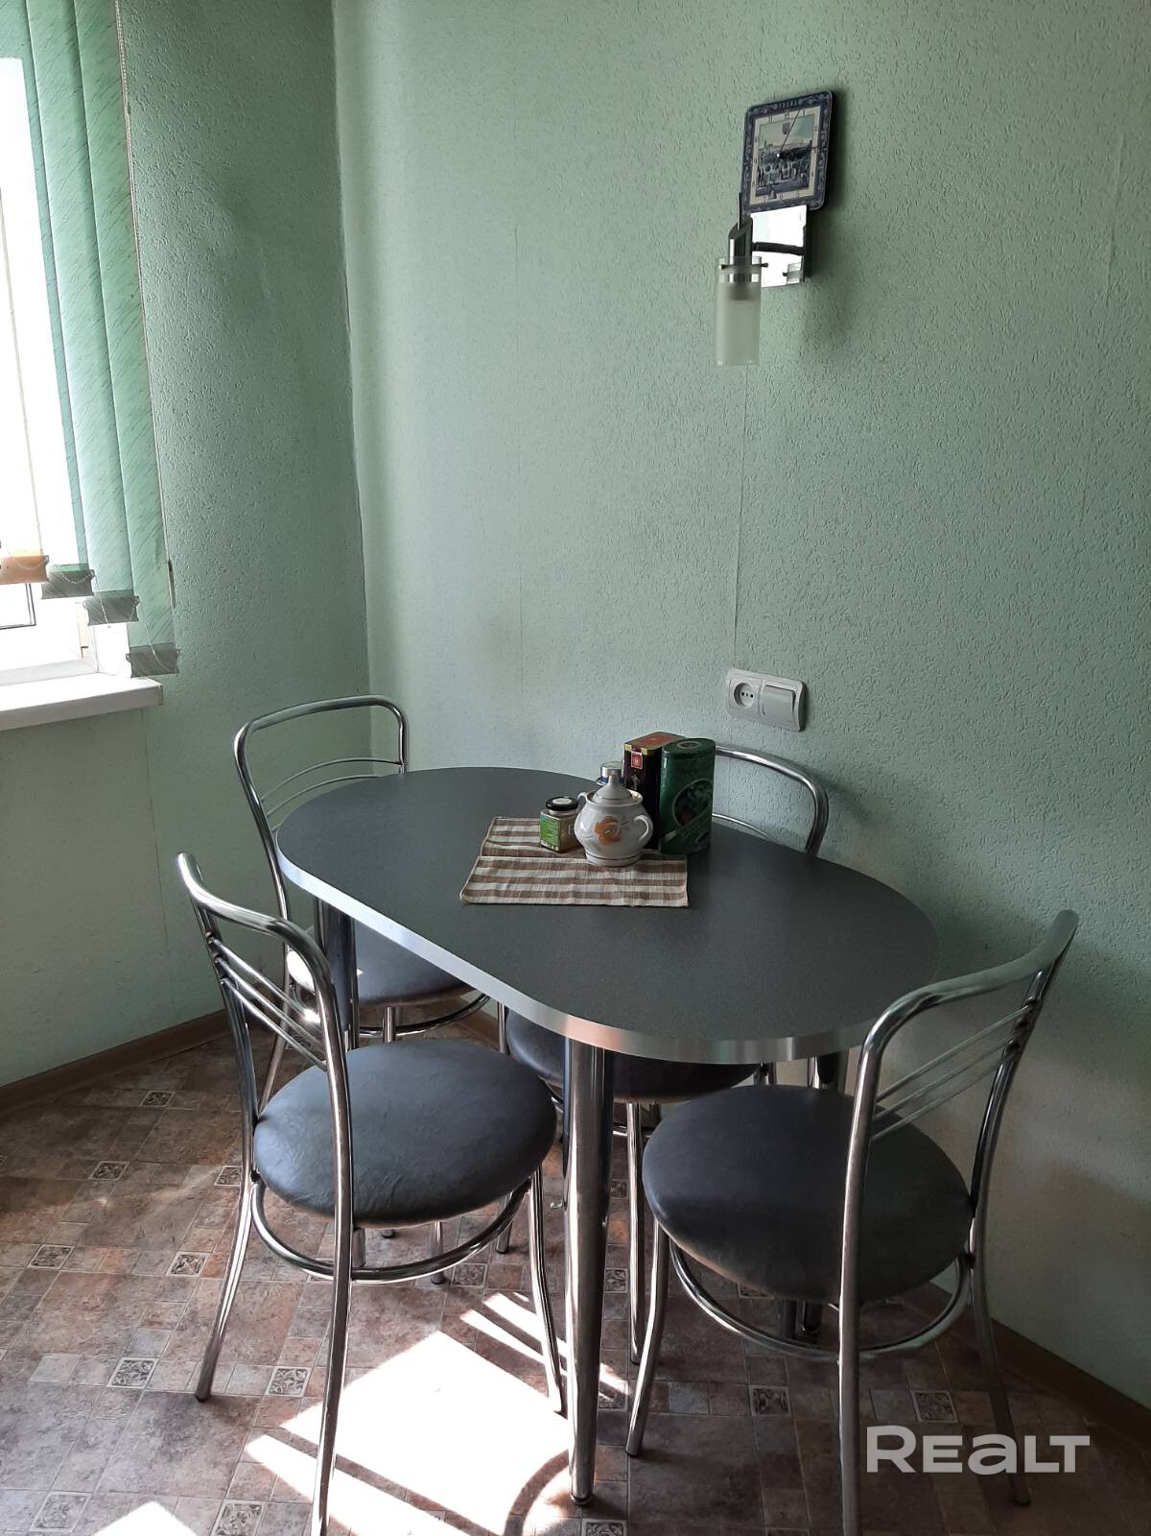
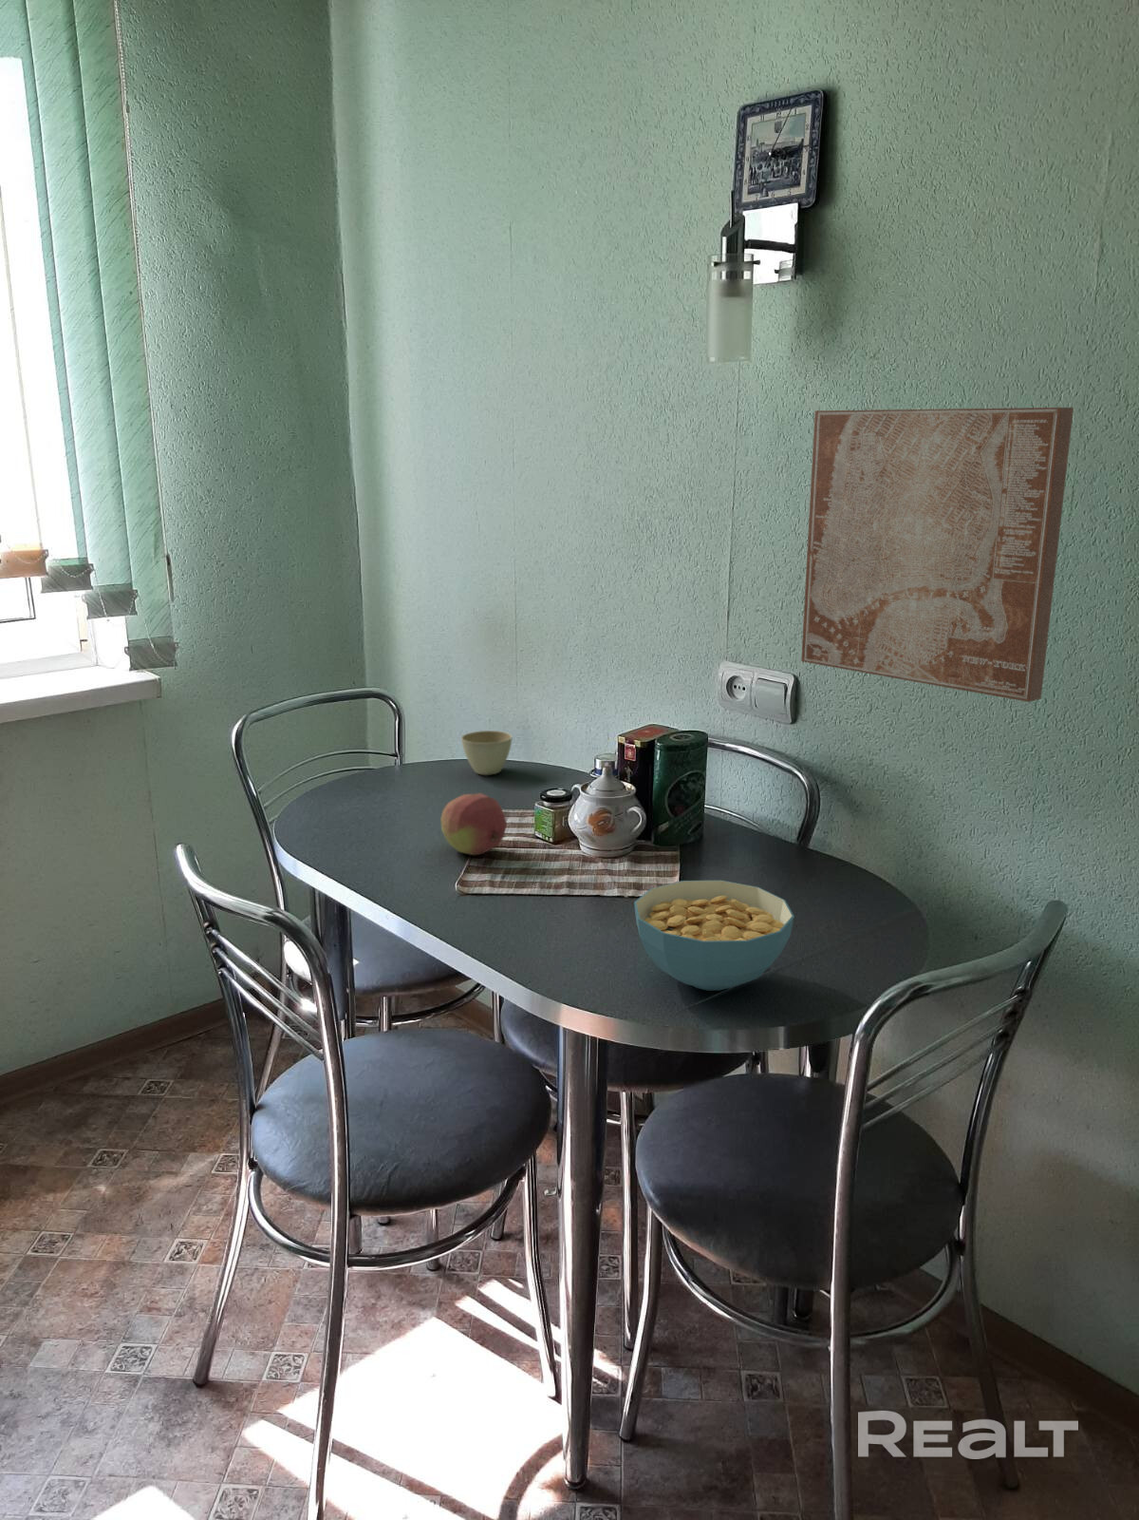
+ wall art [800,407,1074,703]
+ flower pot [461,730,513,776]
+ cereal bowl [633,880,796,992]
+ fruit [439,792,507,856]
